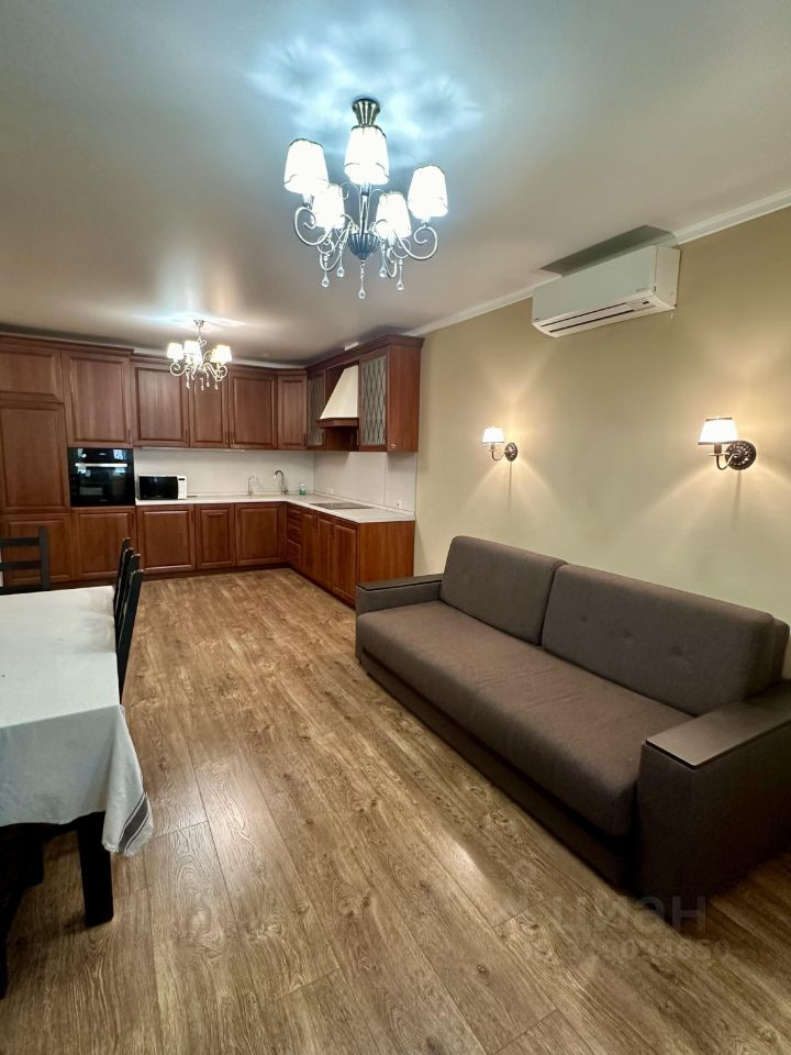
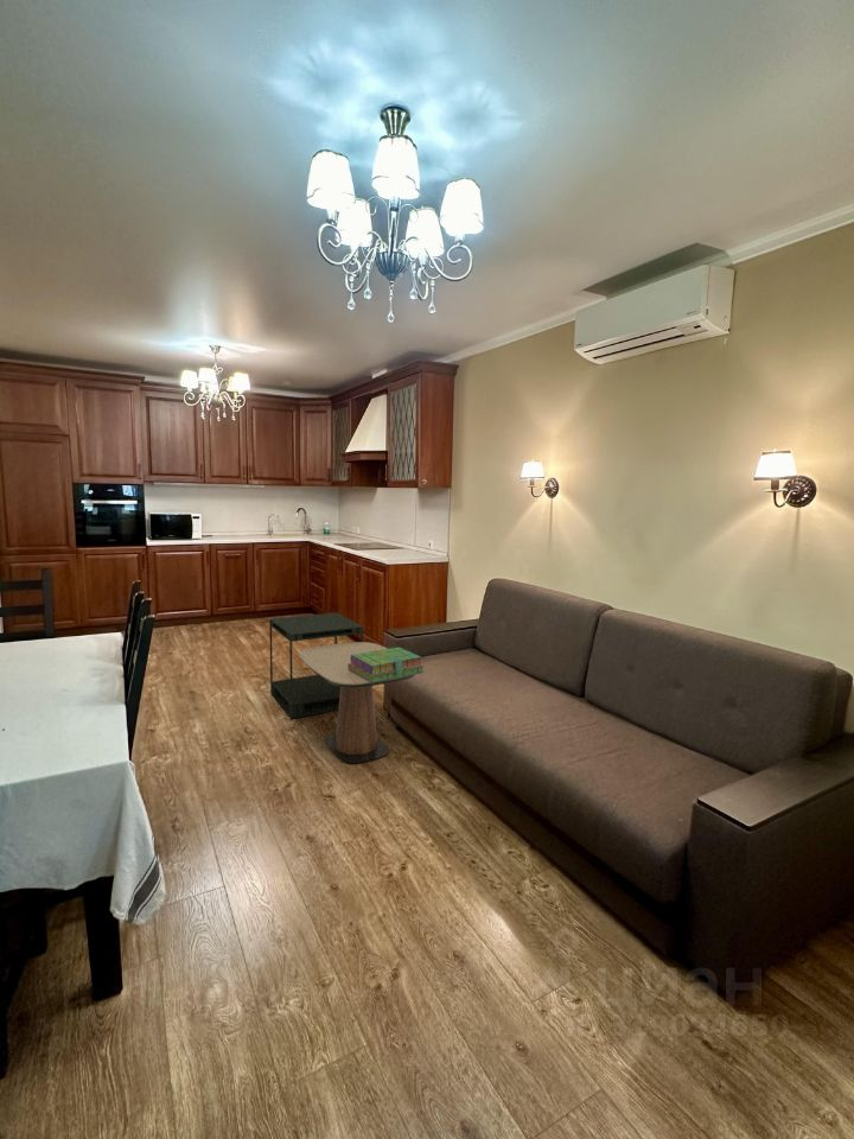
+ side table [298,641,416,764]
+ side table [268,612,364,719]
+ stack of books [348,647,425,683]
